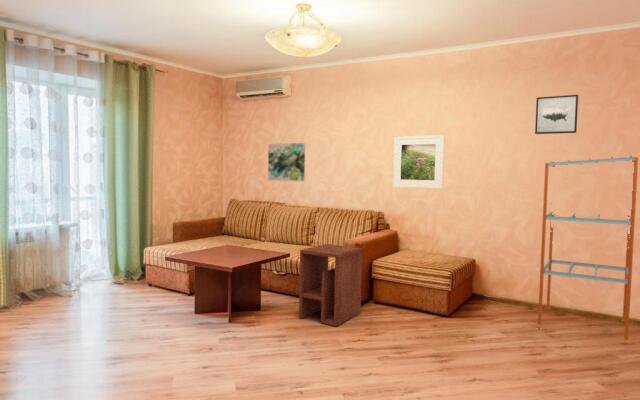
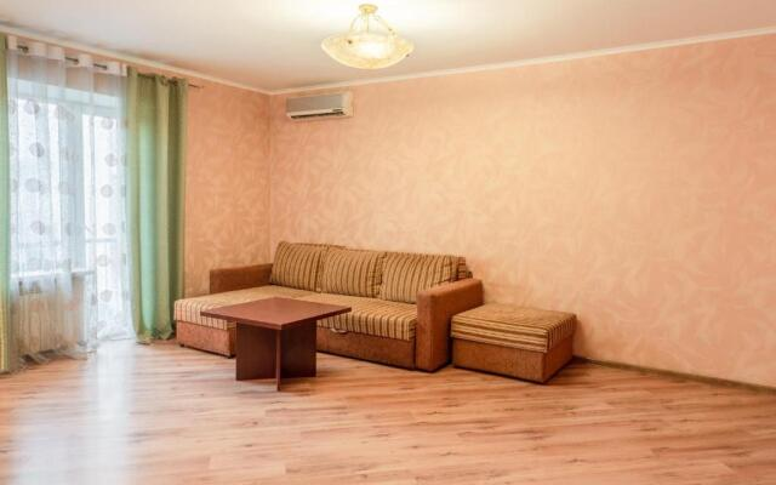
- side table [298,243,363,327]
- wall art [267,142,306,182]
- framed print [392,134,446,190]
- wall art [534,94,579,135]
- shelving unit [536,154,639,345]
